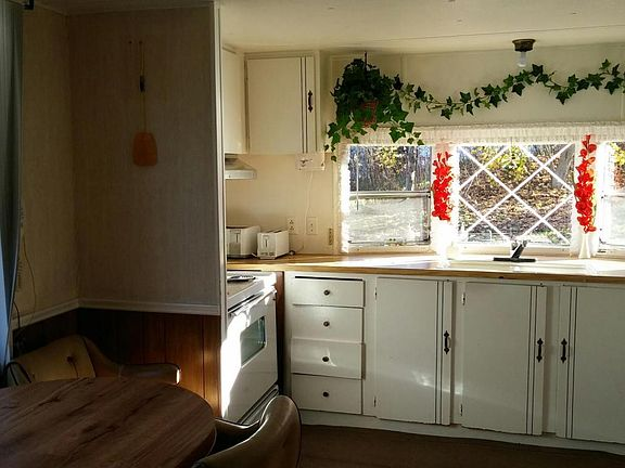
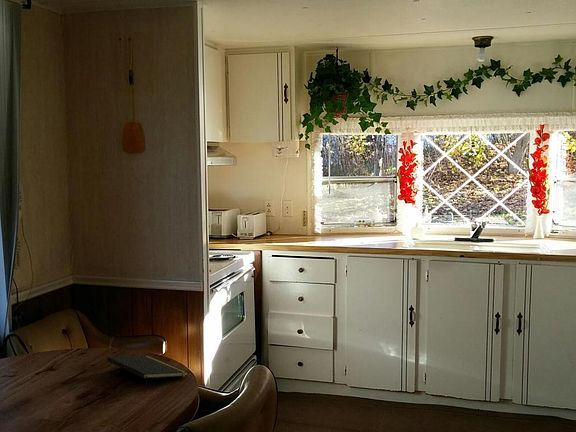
+ notepad [106,355,189,390]
